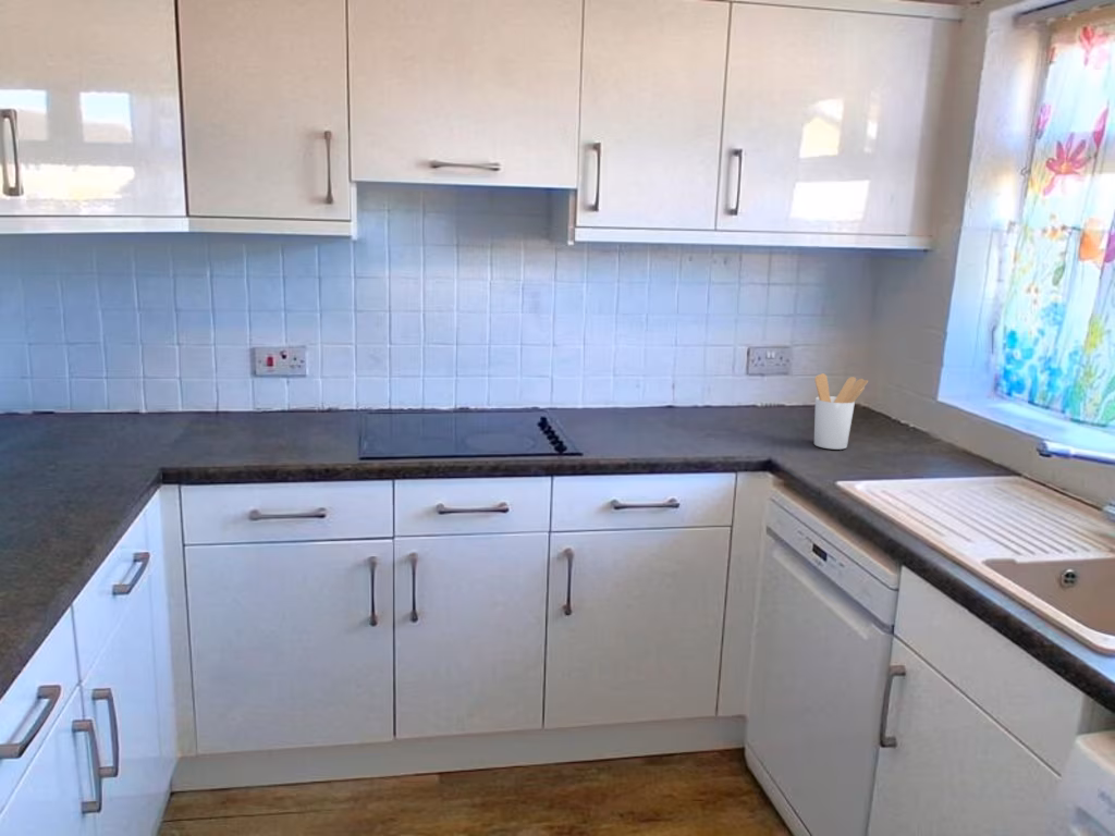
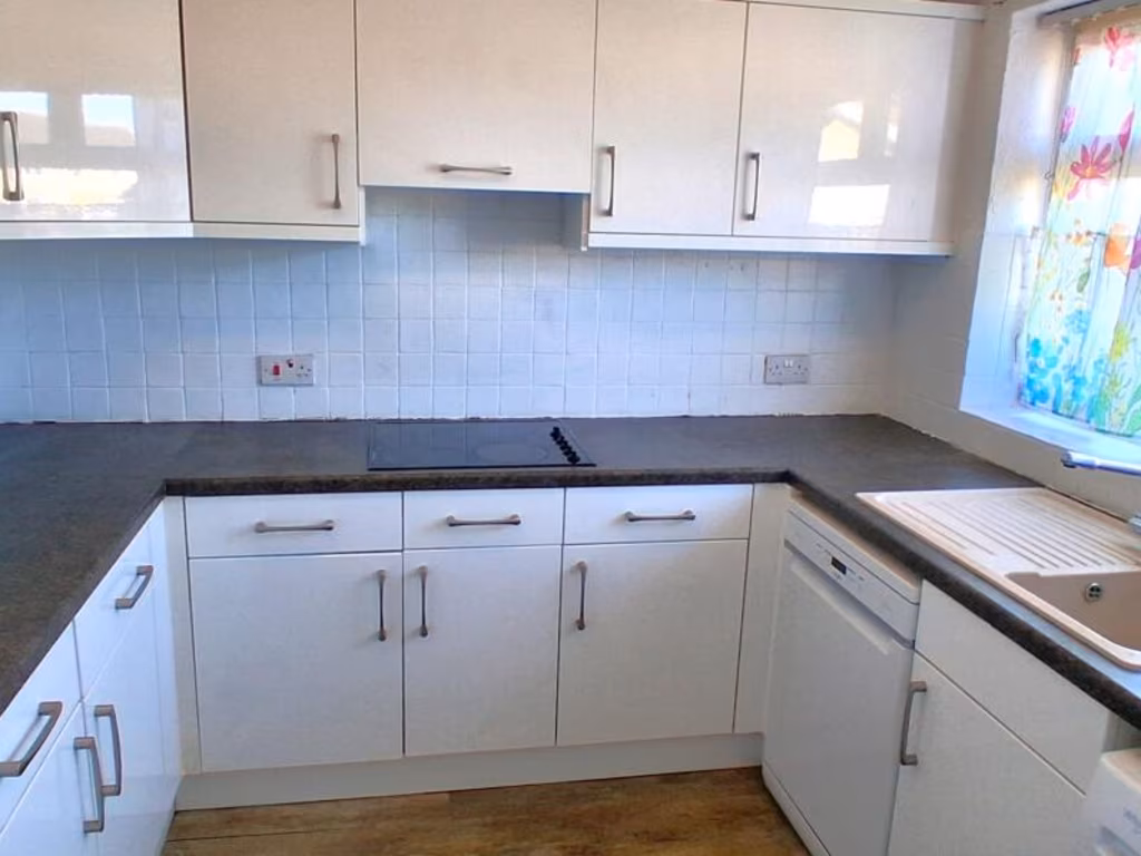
- utensil holder [813,372,869,451]
